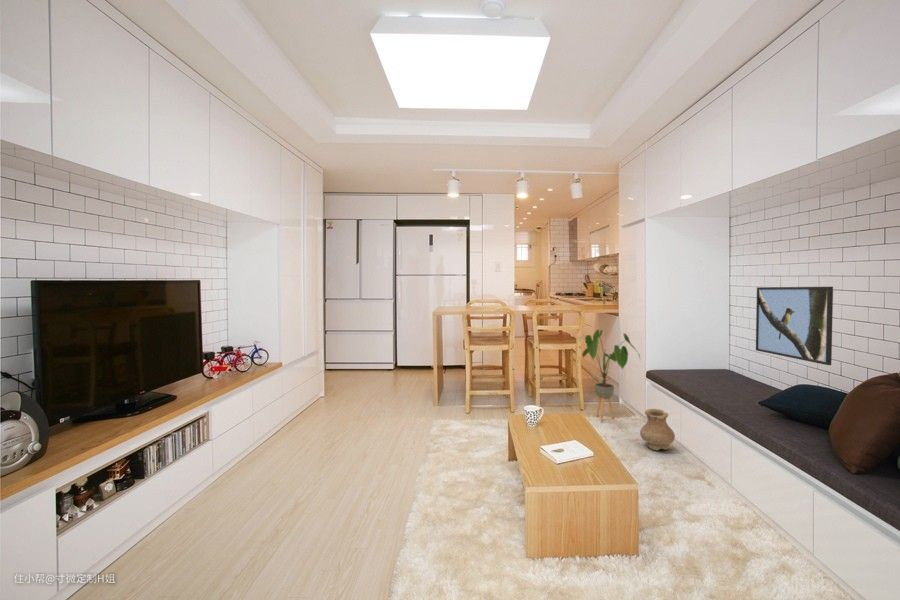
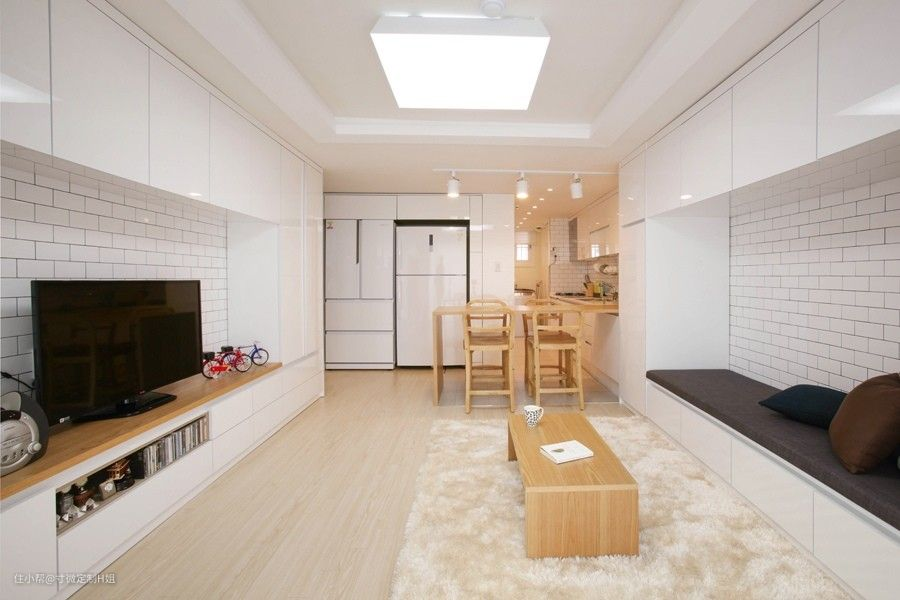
- vase [639,408,676,452]
- house plant [581,329,641,422]
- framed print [755,286,834,366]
